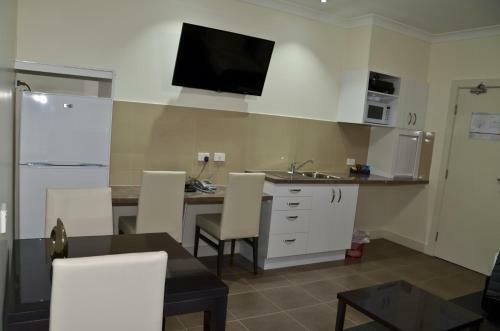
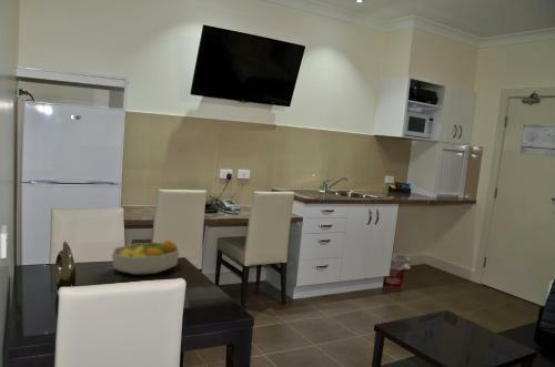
+ fruit bowl [111,238,181,276]
